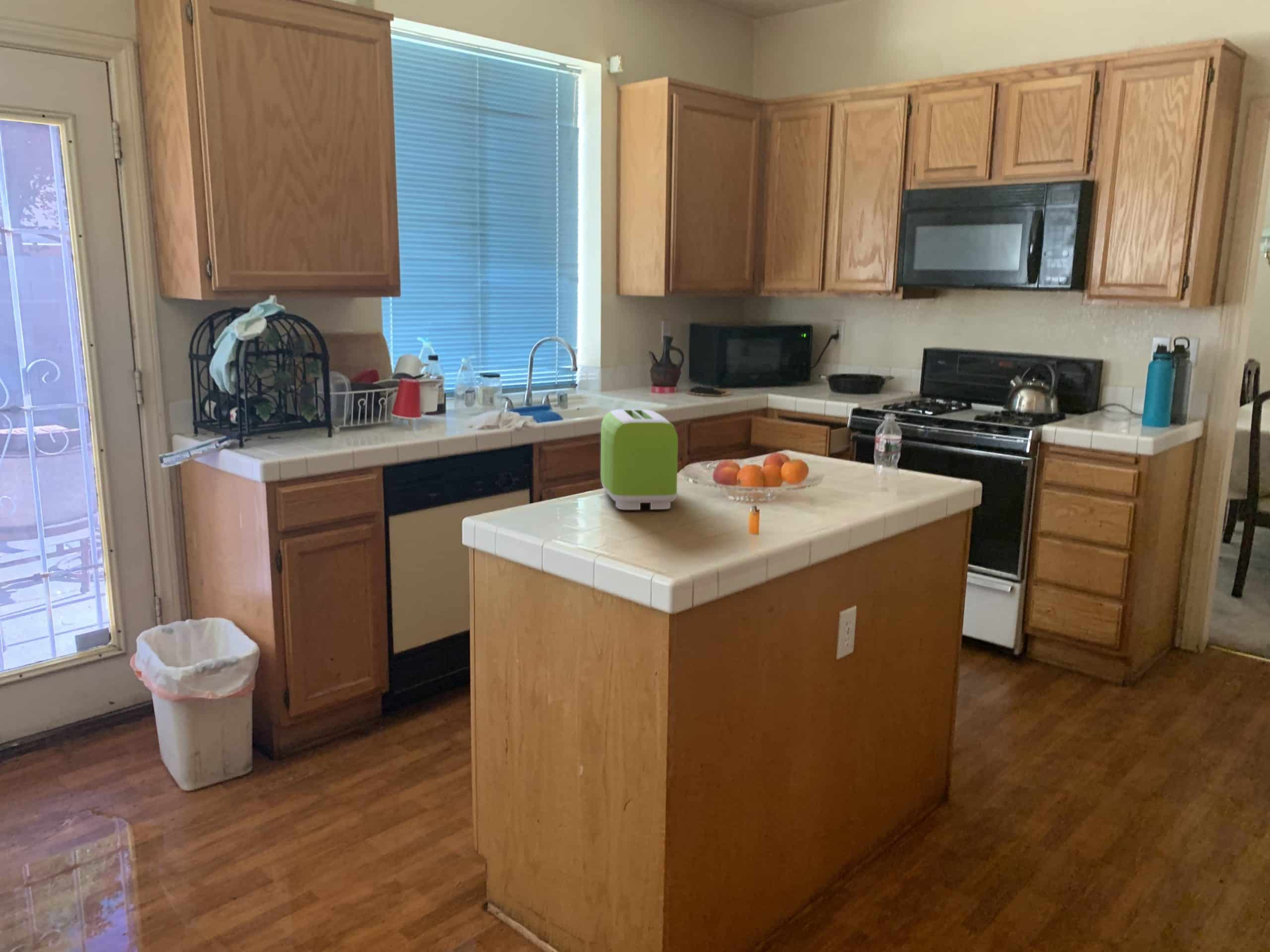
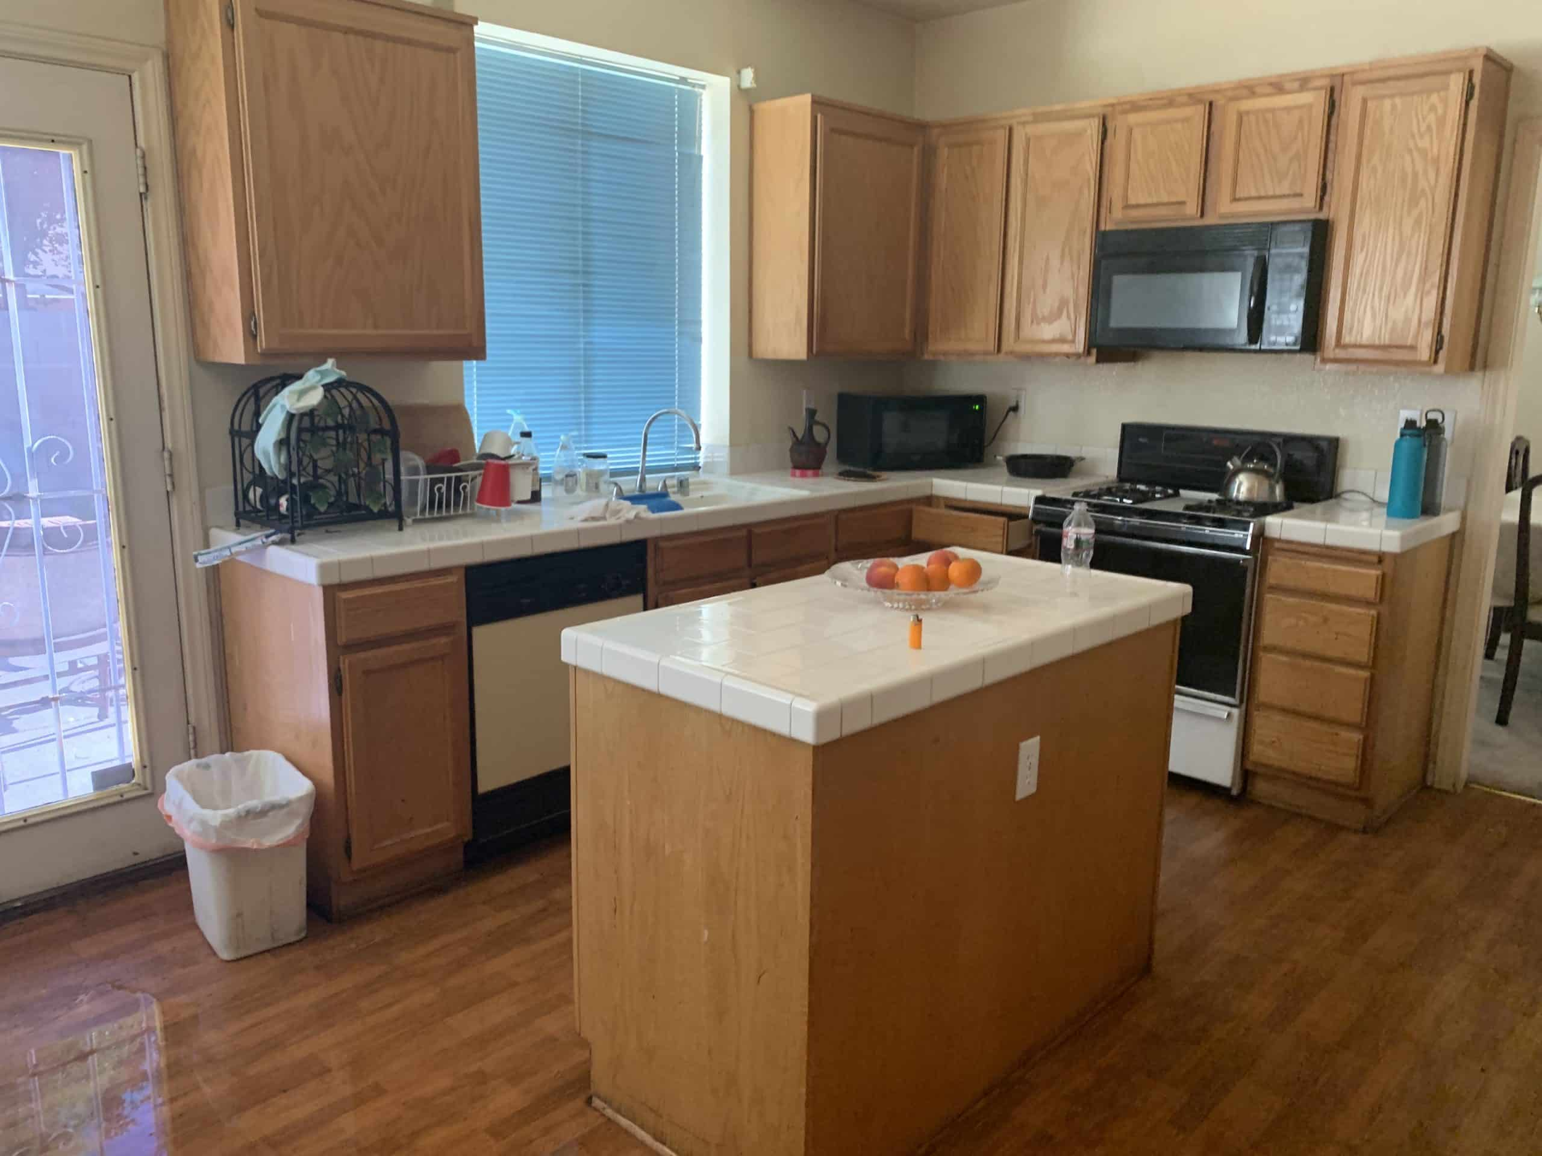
- toaster [600,409,679,510]
